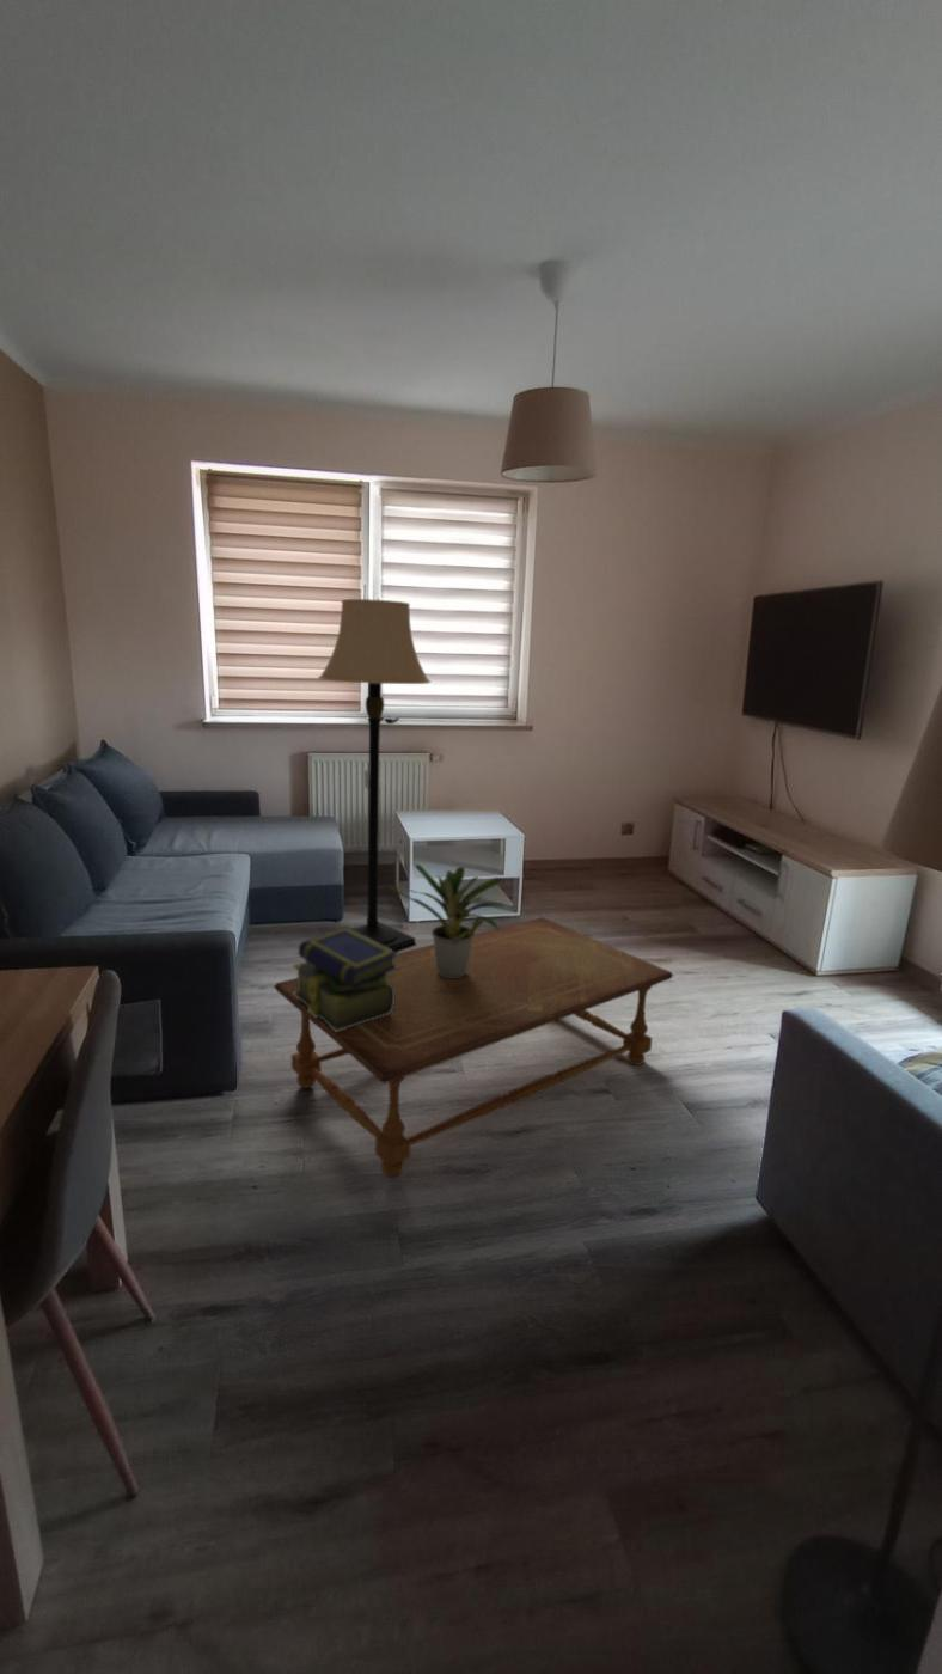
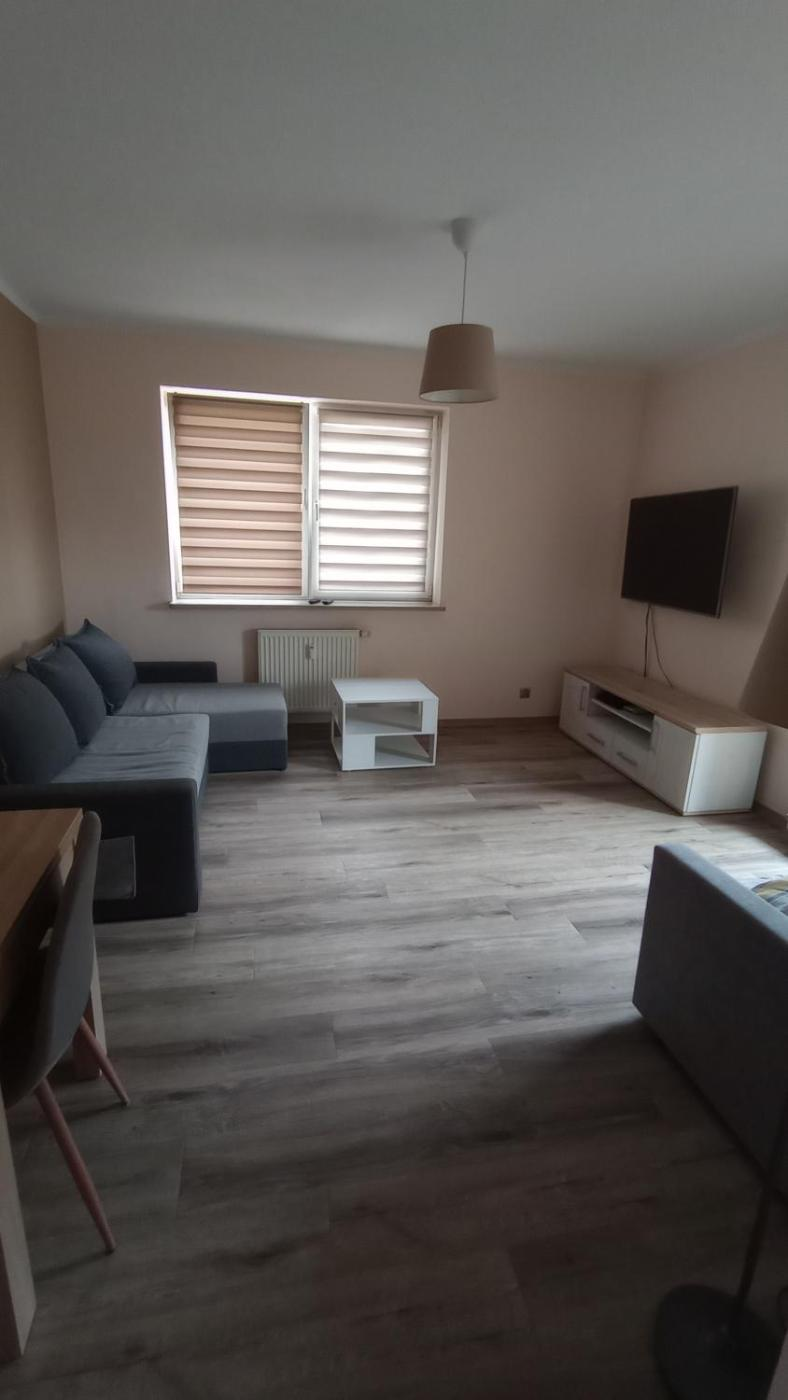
- potted plant [387,863,506,978]
- stack of books [293,924,399,1032]
- lamp [317,598,432,951]
- coffee table [273,916,674,1178]
